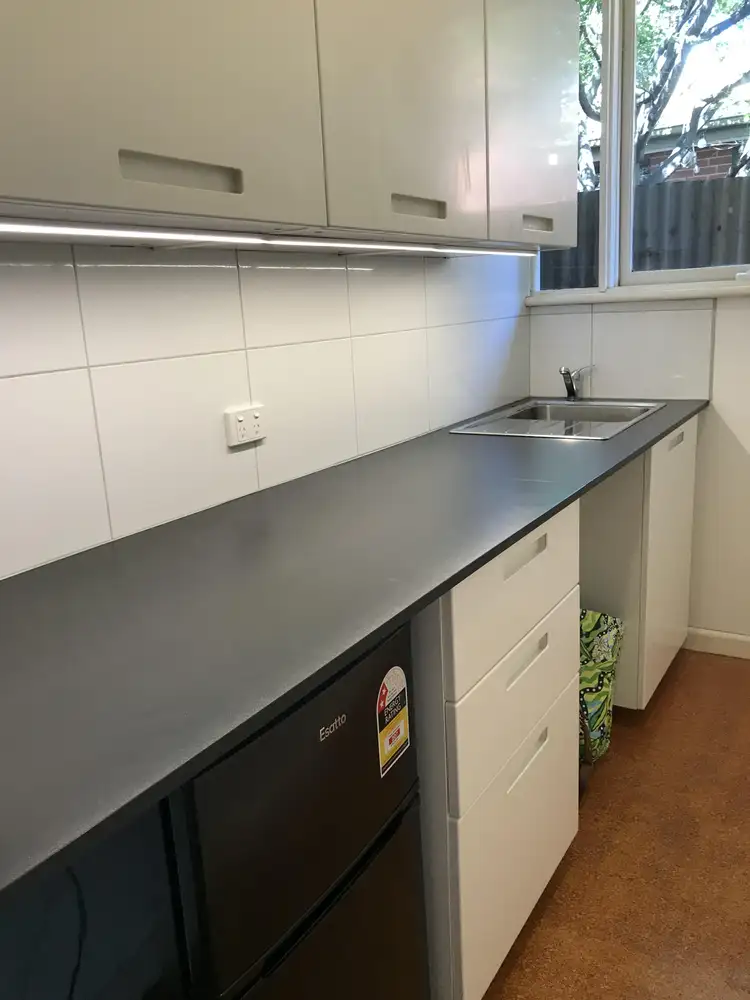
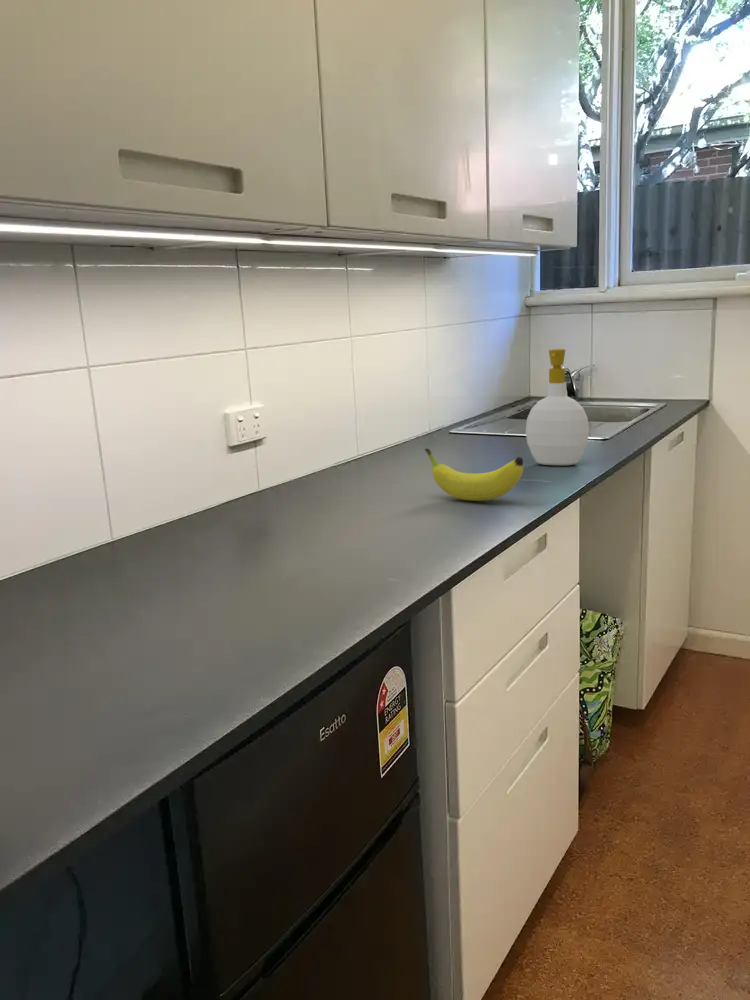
+ soap bottle [525,348,590,466]
+ fruit [424,447,524,502]
